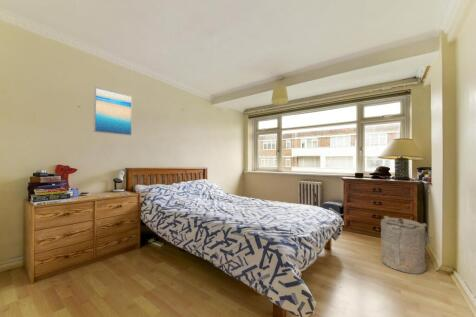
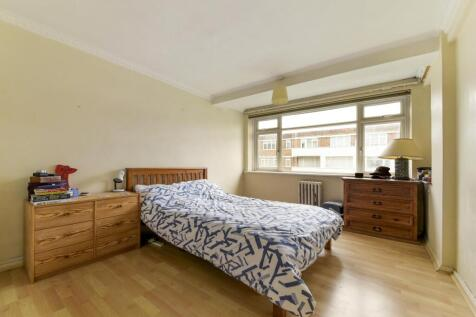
- laundry hamper [380,215,436,275]
- wall art [92,86,133,137]
